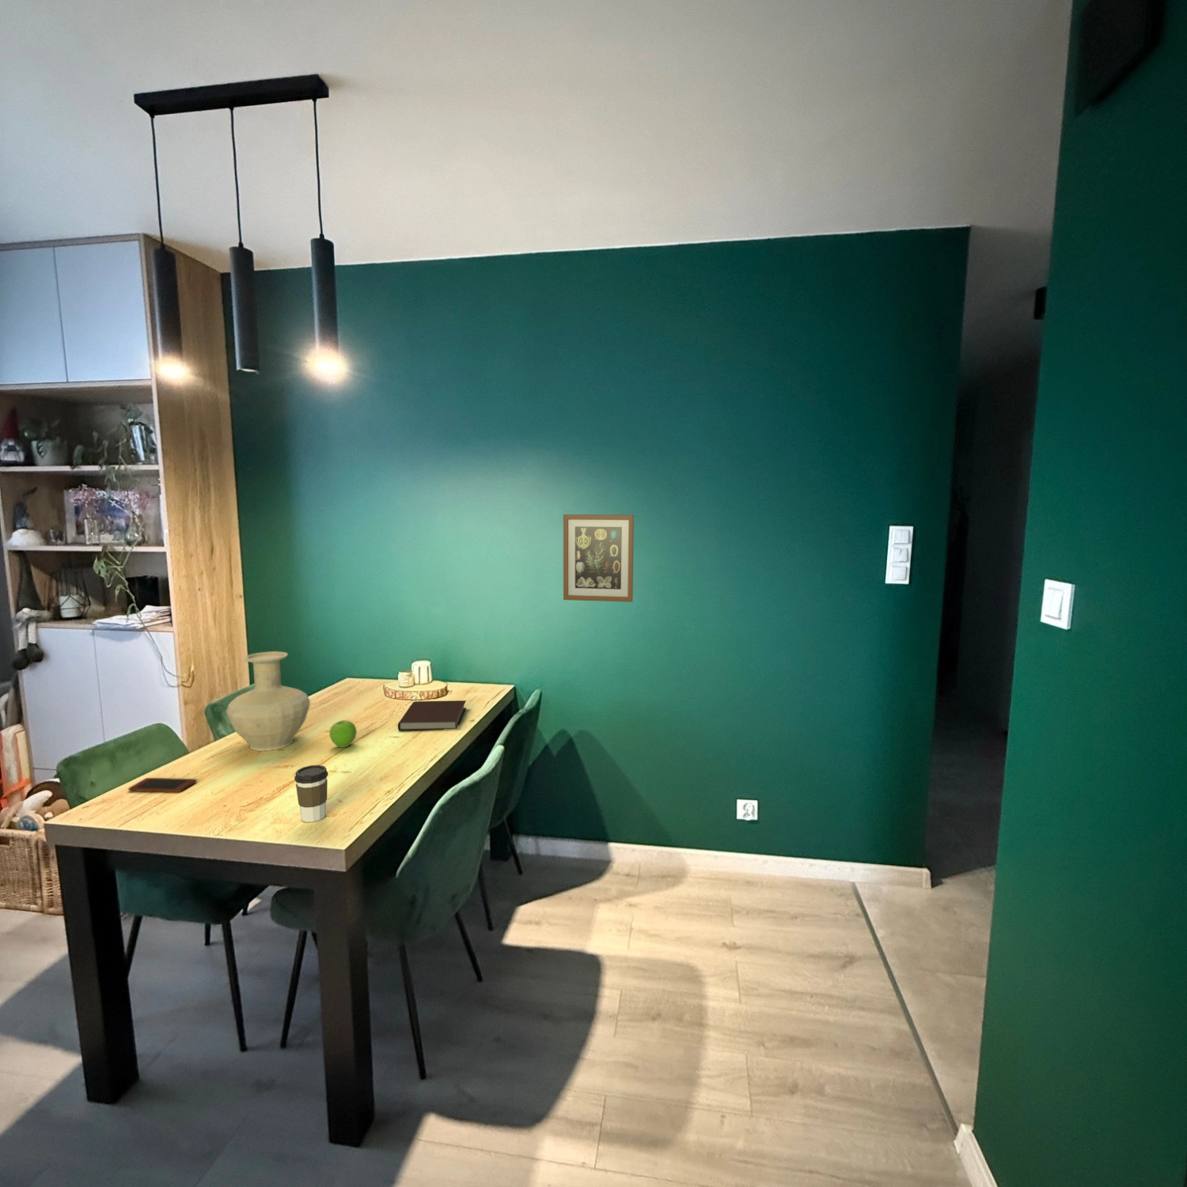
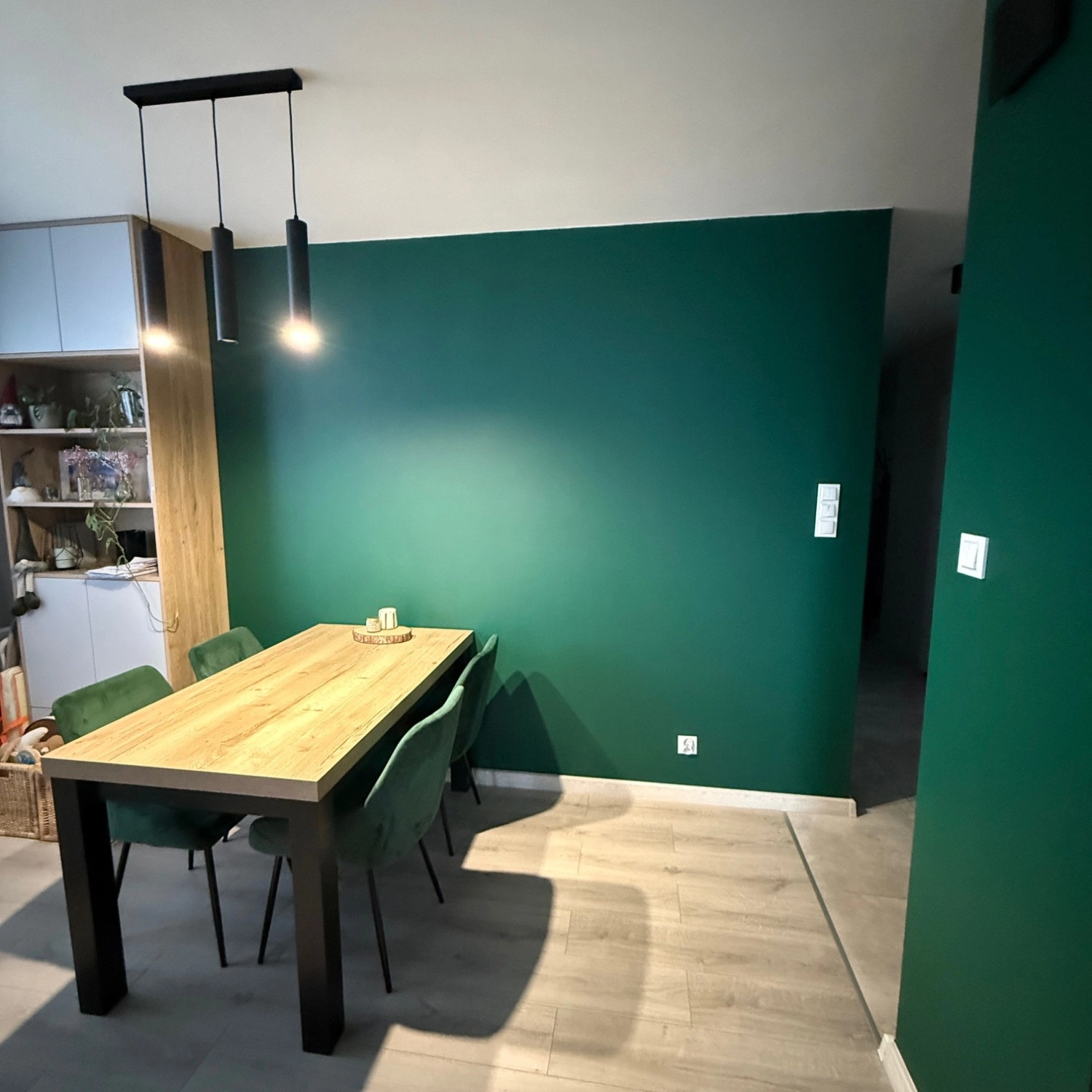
- smartphone [127,777,198,792]
- wall art [563,513,635,603]
- vase [225,650,311,752]
- coffee cup [293,764,329,823]
- fruit [328,720,358,749]
- notebook [397,700,467,732]
